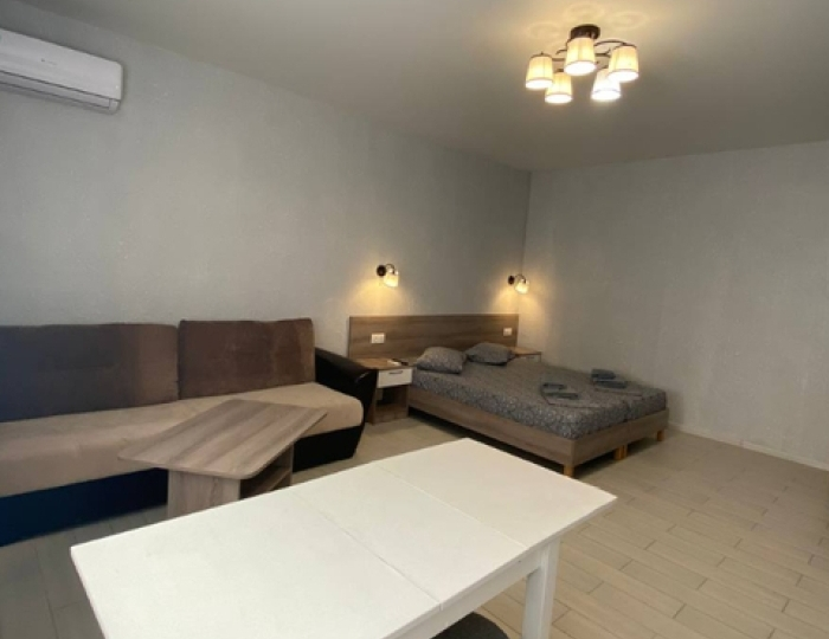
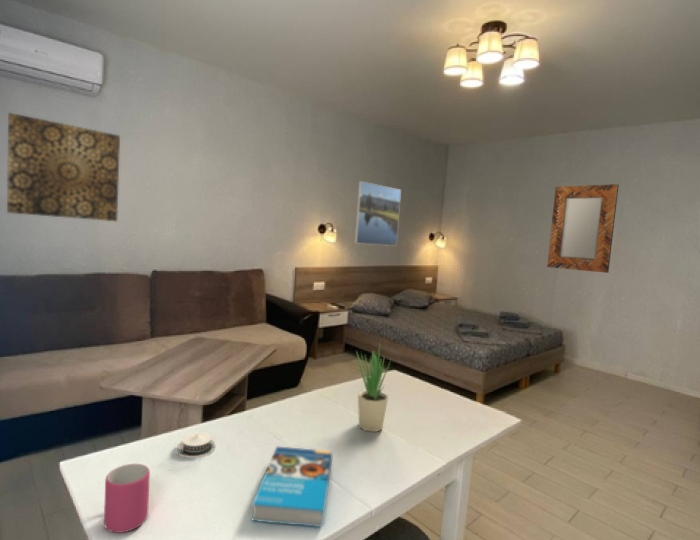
+ wall art [6,112,121,222]
+ home mirror [546,183,620,274]
+ mug [103,463,151,534]
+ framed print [354,180,402,247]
+ book [251,446,333,528]
+ potted plant [355,339,392,433]
+ architectural model [176,431,217,459]
